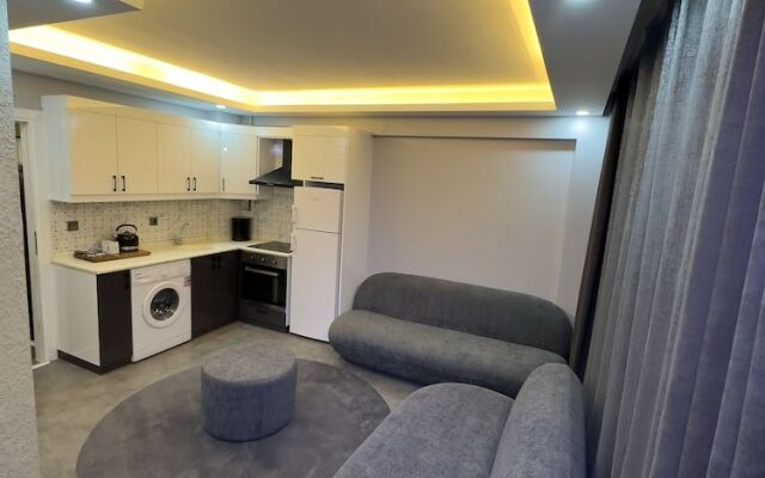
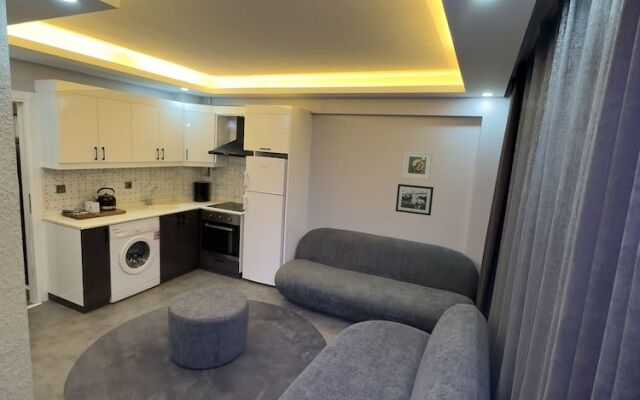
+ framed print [402,150,433,181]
+ picture frame [395,183,435,217]
